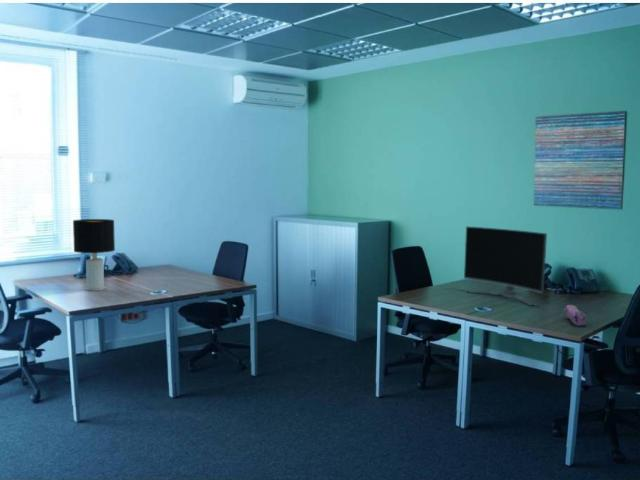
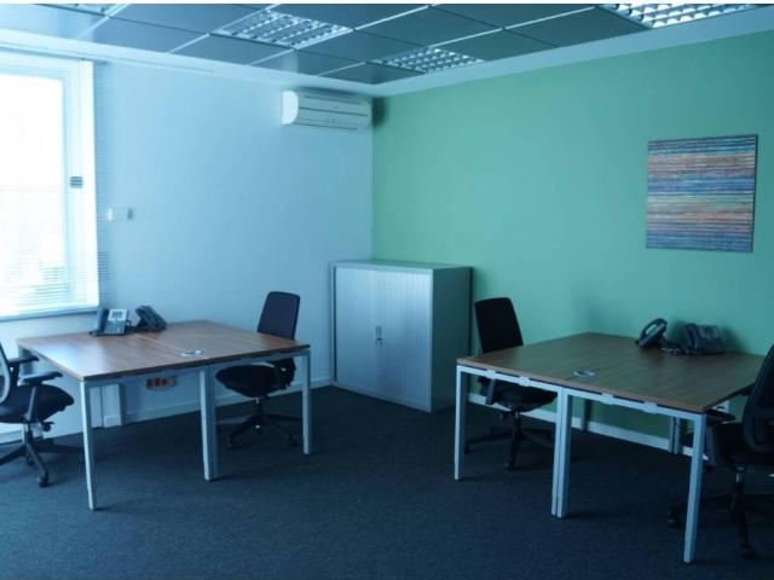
- pencil case [563,304,587,326]
- desk lamp [72,218,116,291]
- computer monitor [463,225,548,307]
